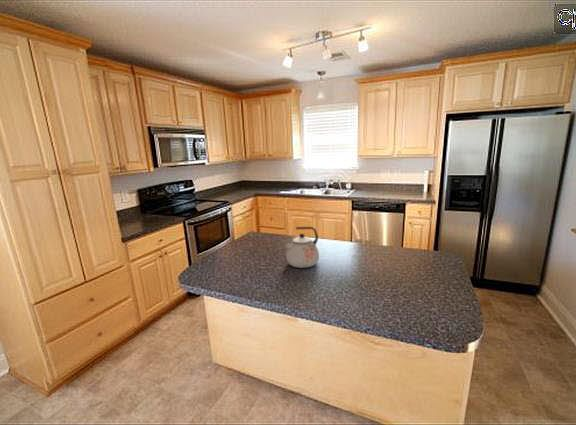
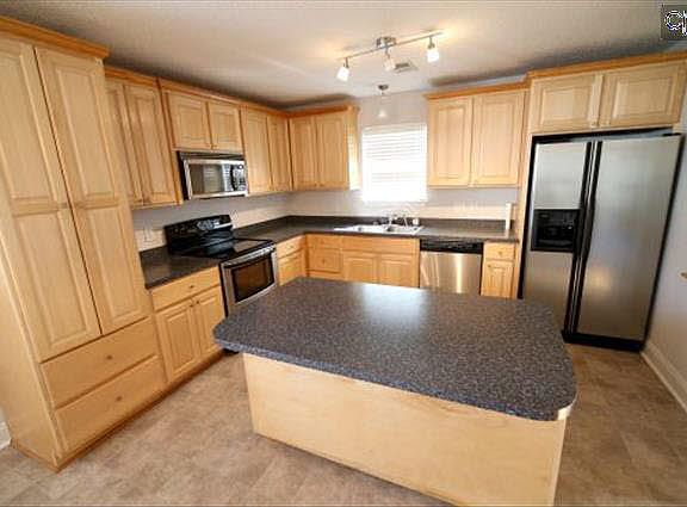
- kettle [284,226,320,269]
